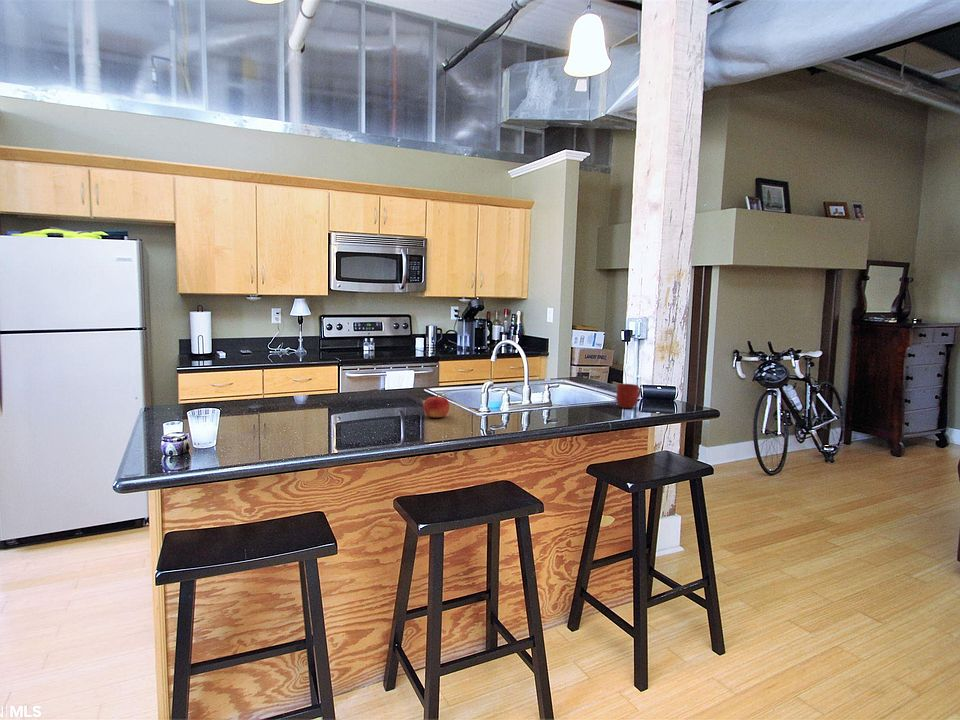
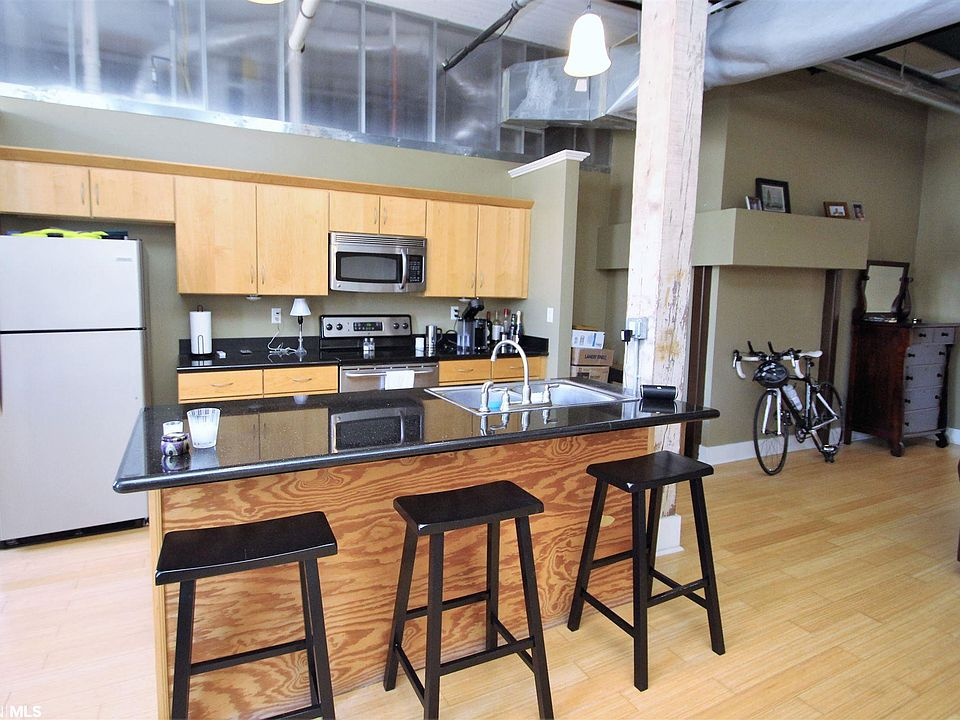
- fruit [423,394,450,419]
- mug [615,383,642,409]
